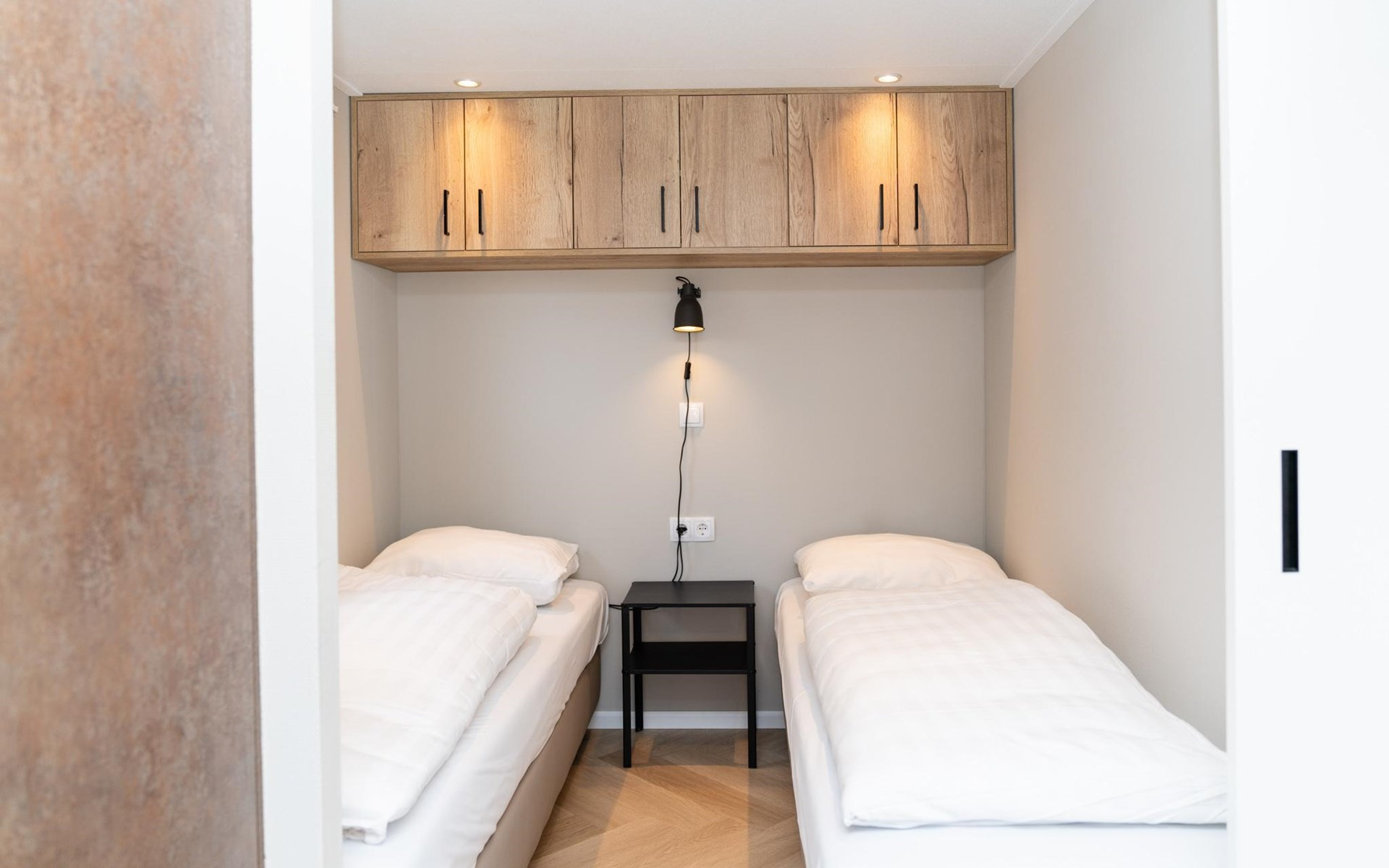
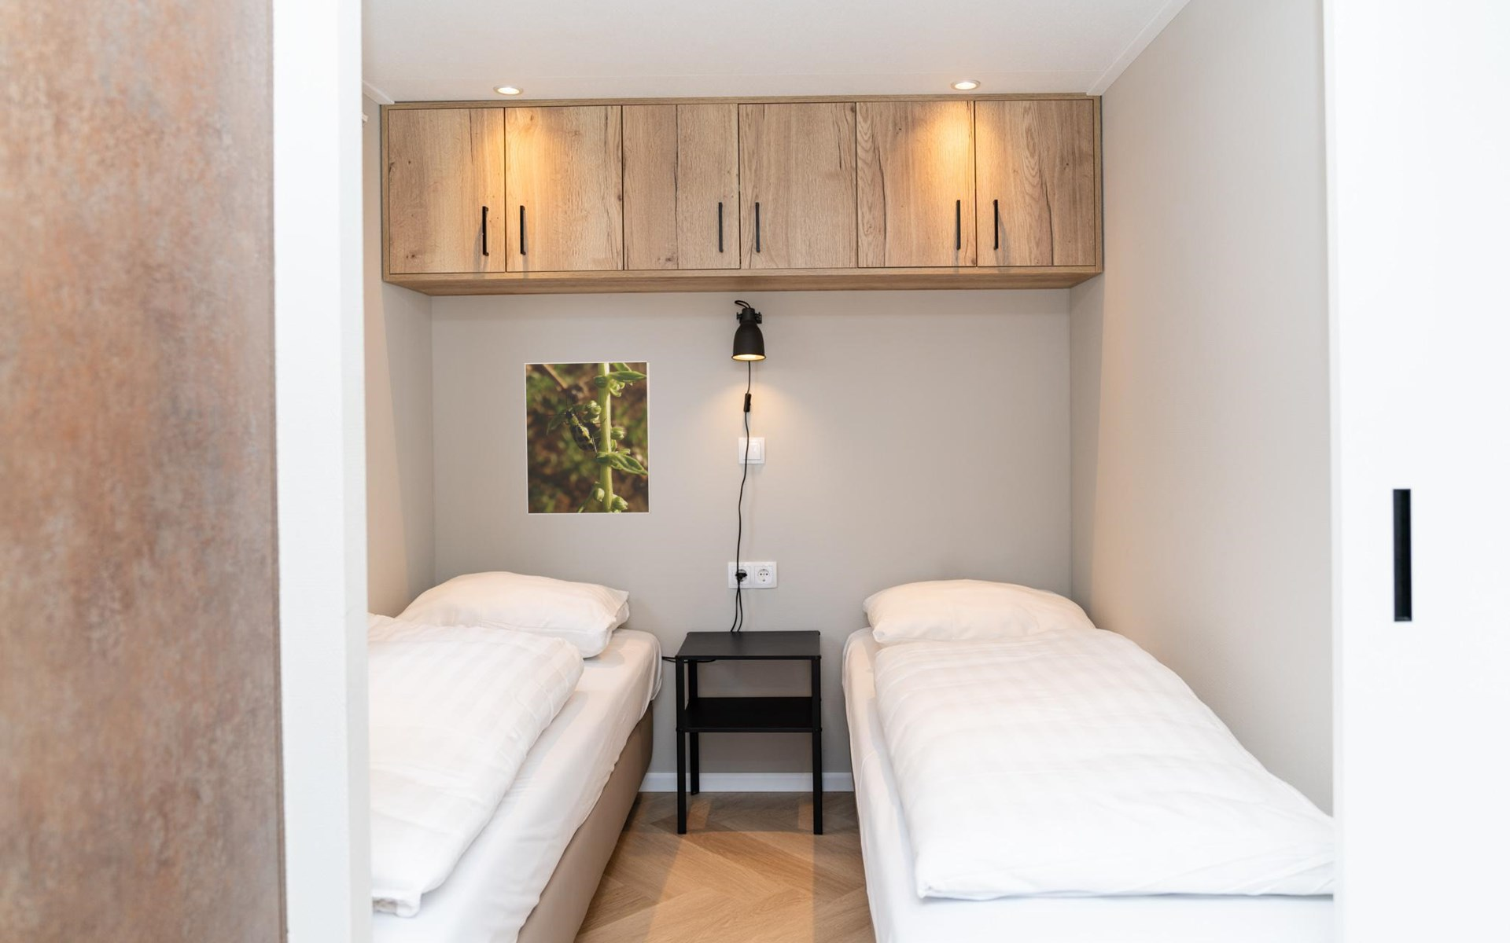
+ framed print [524,360,652,516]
